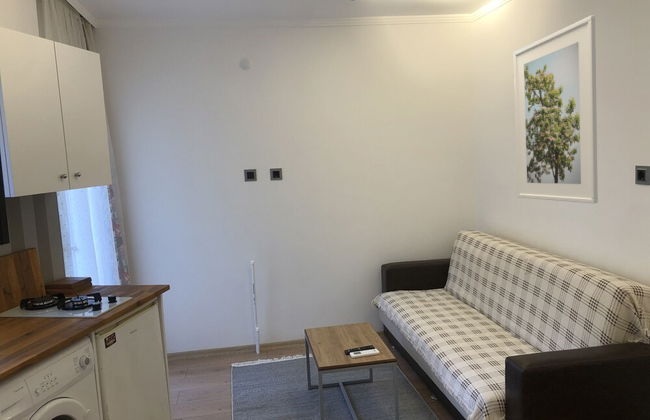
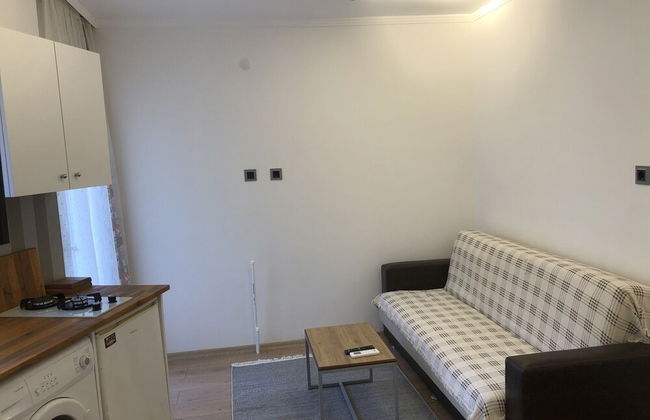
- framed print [513,14,599,204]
